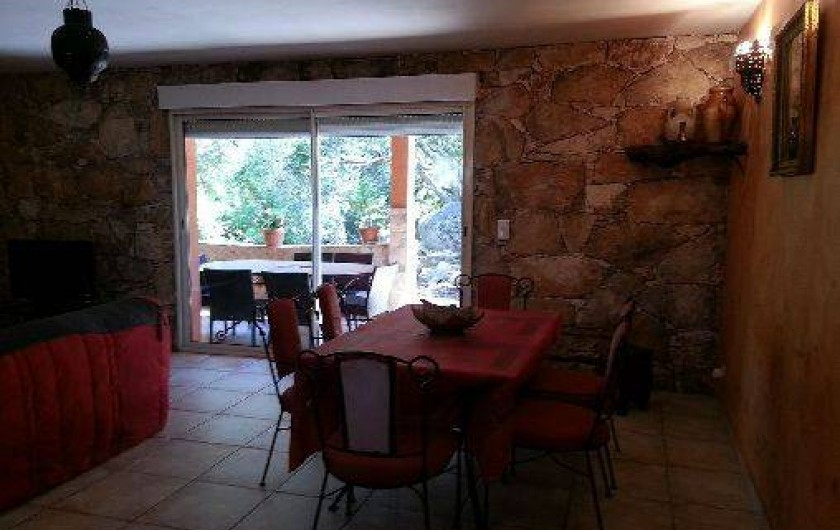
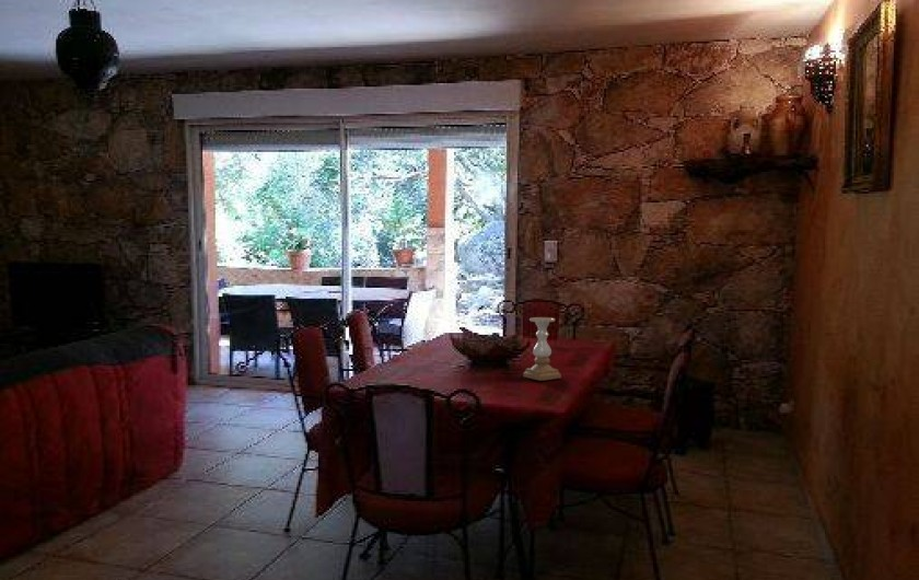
+ candle holder [523,316,562,382]
